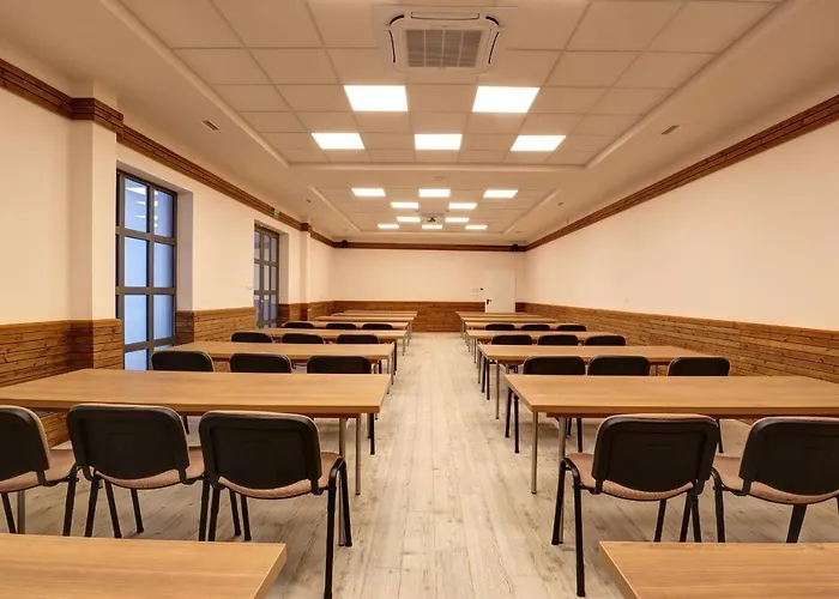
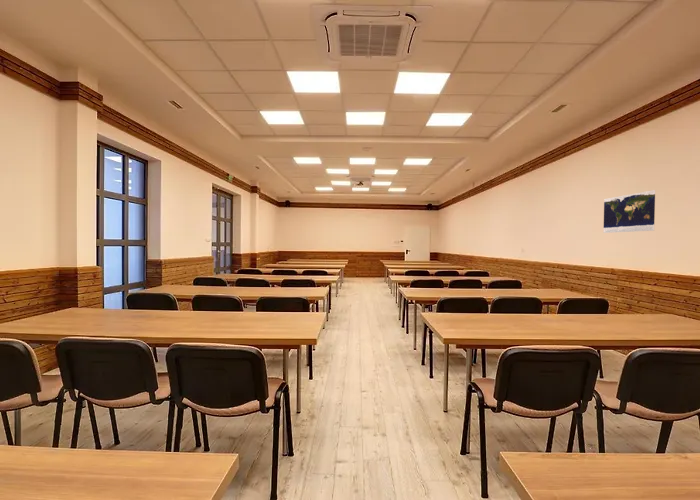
+ map [602,189,656,234]
